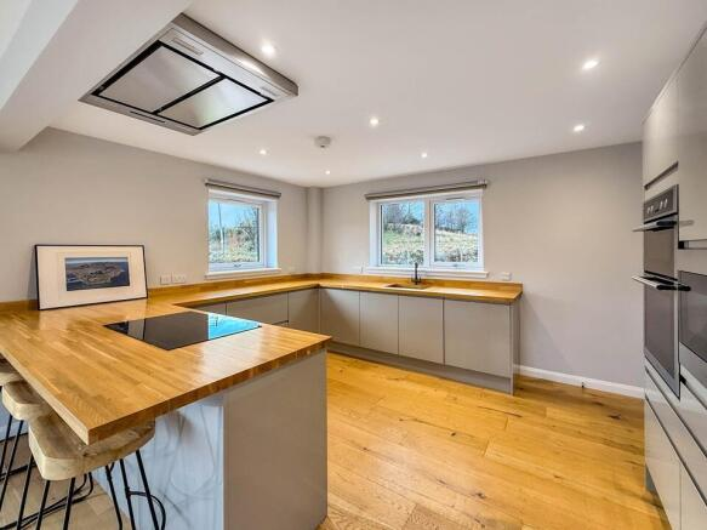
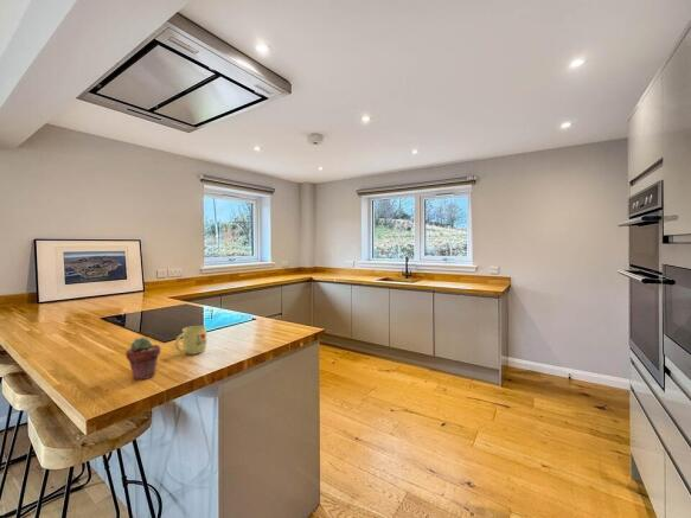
+ potted succulent [124,337,161,380]
+ mug [174,325,207,356]
